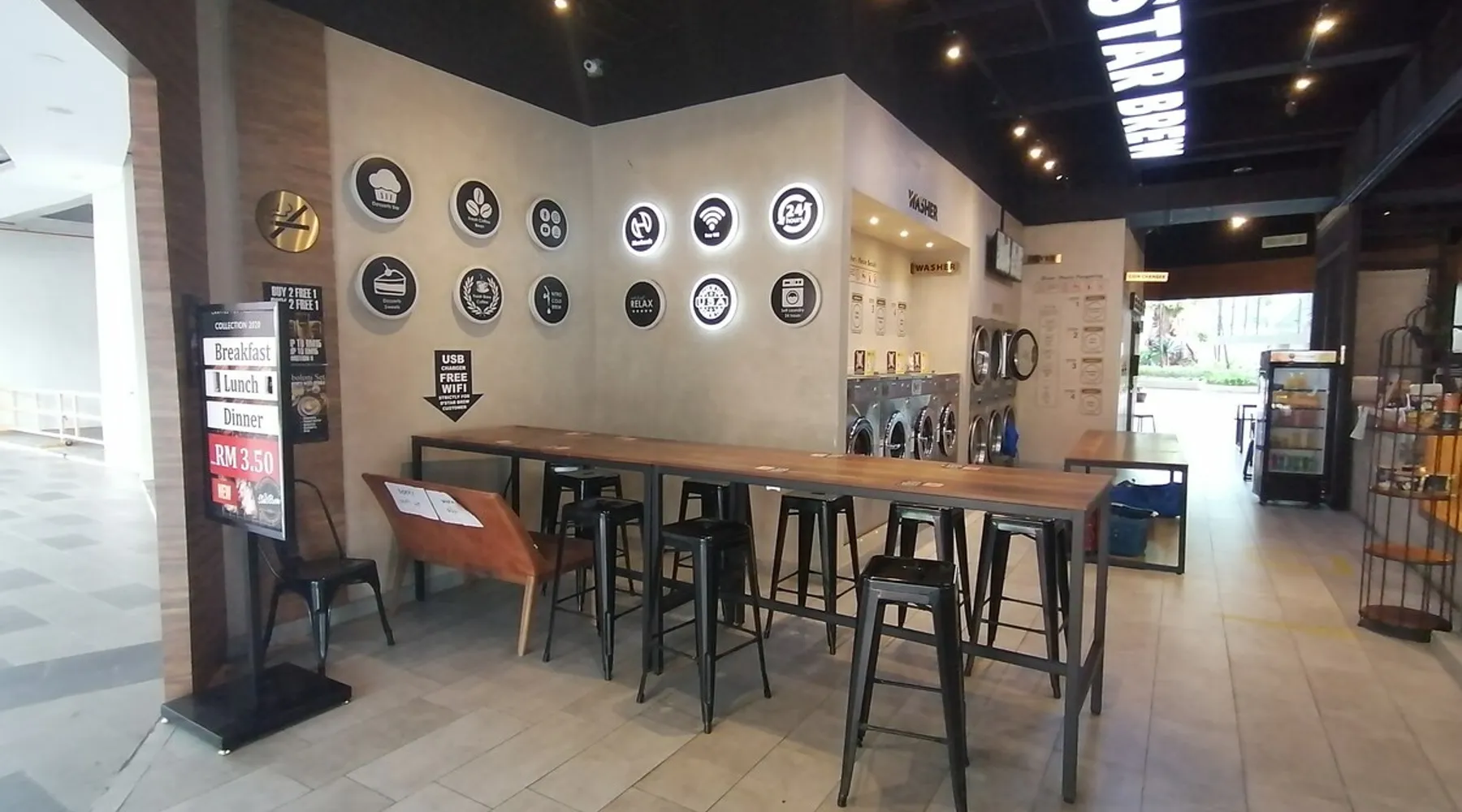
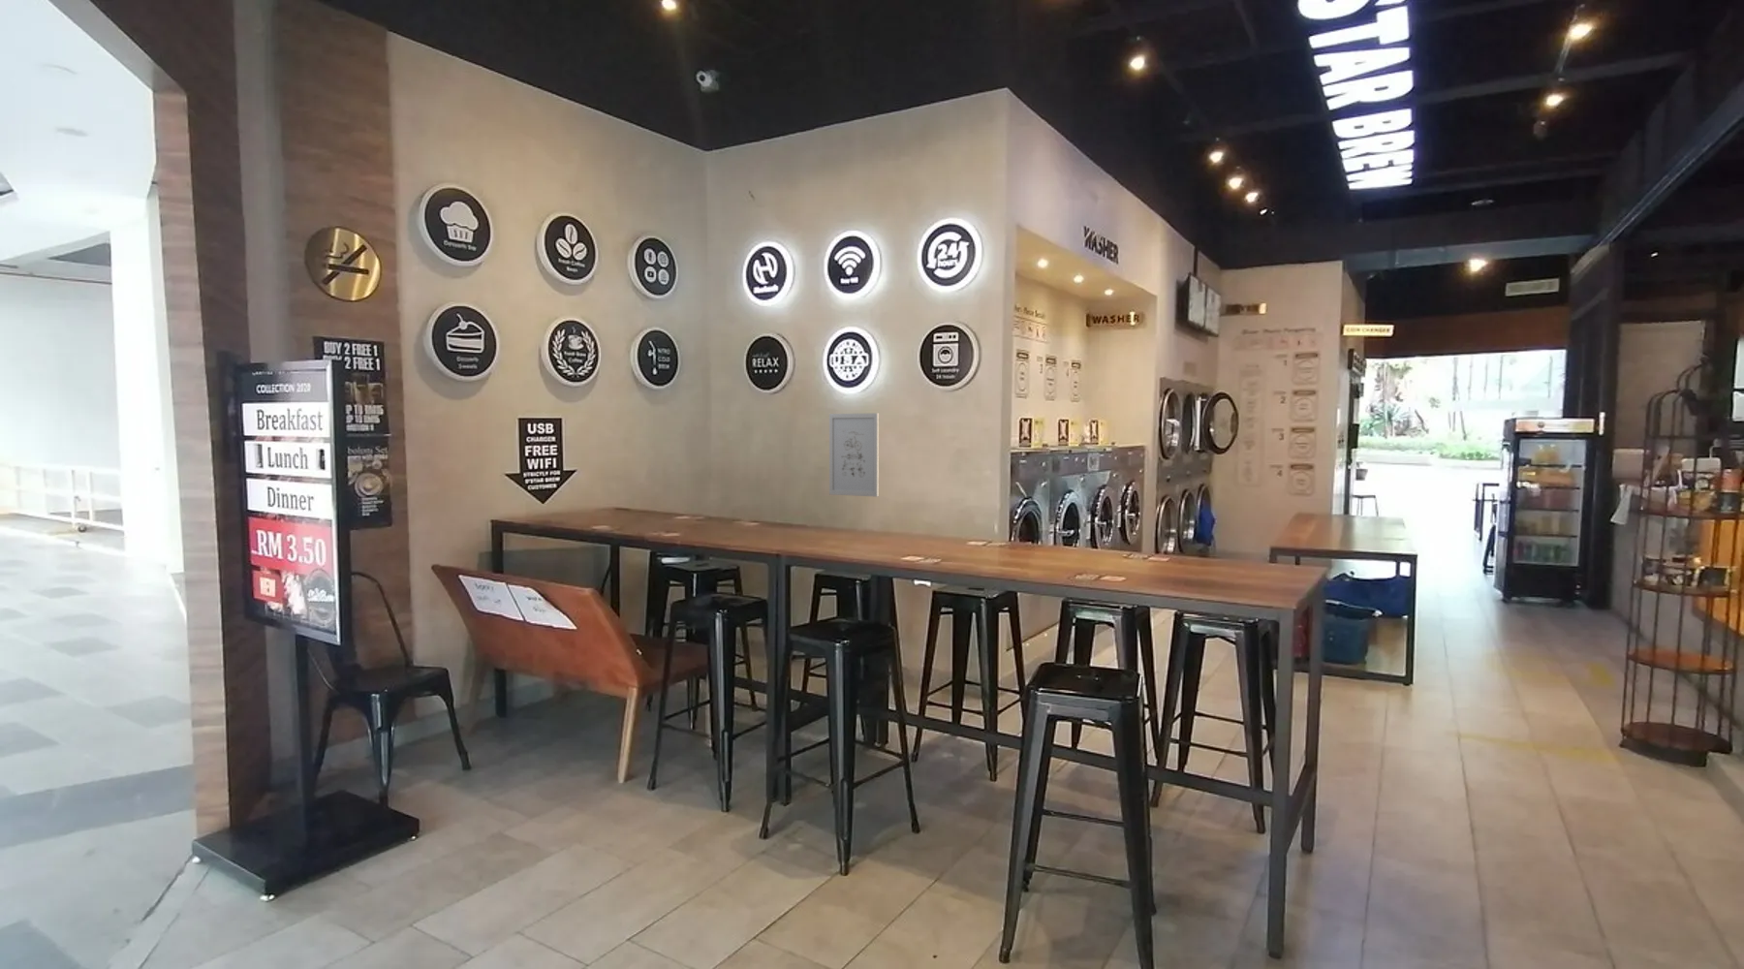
+ wall art [828,412,879,498]
